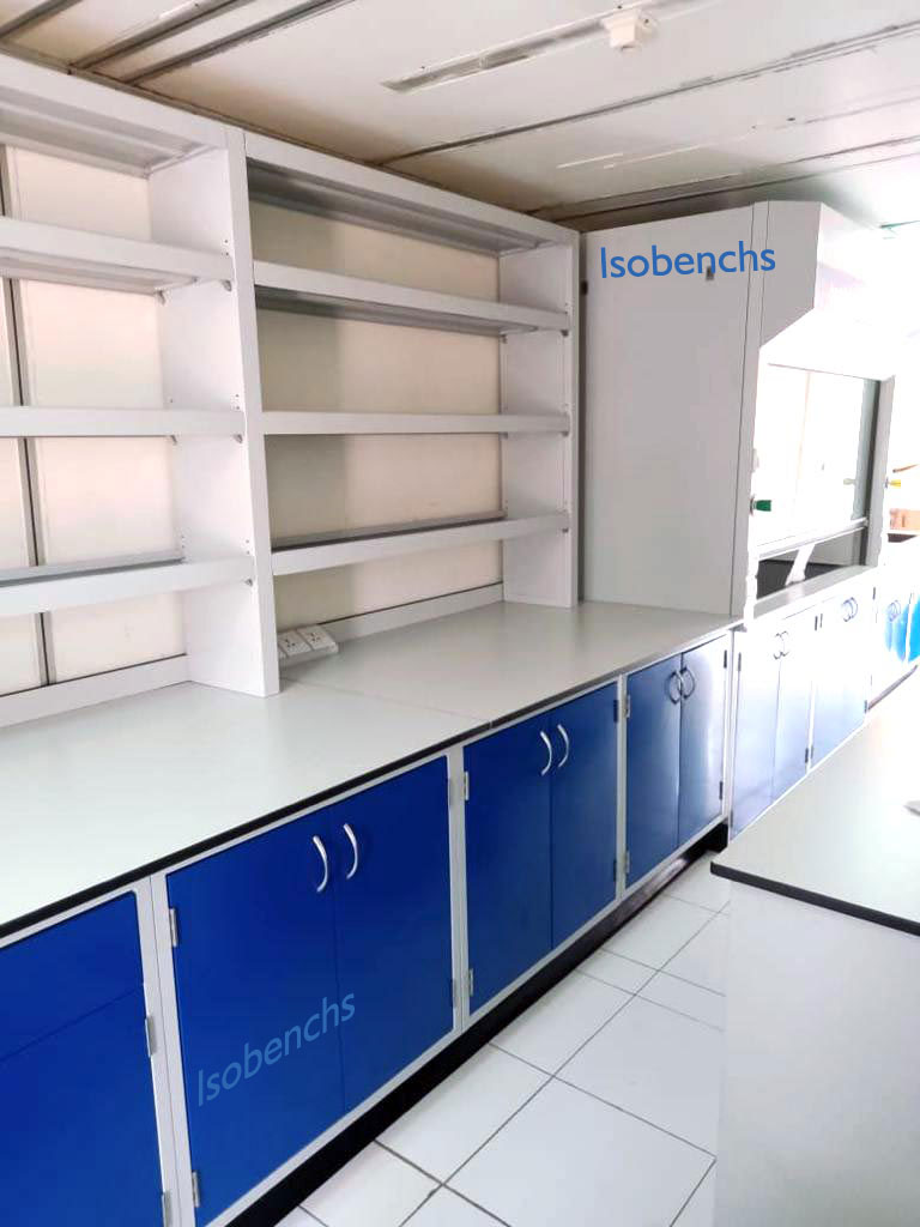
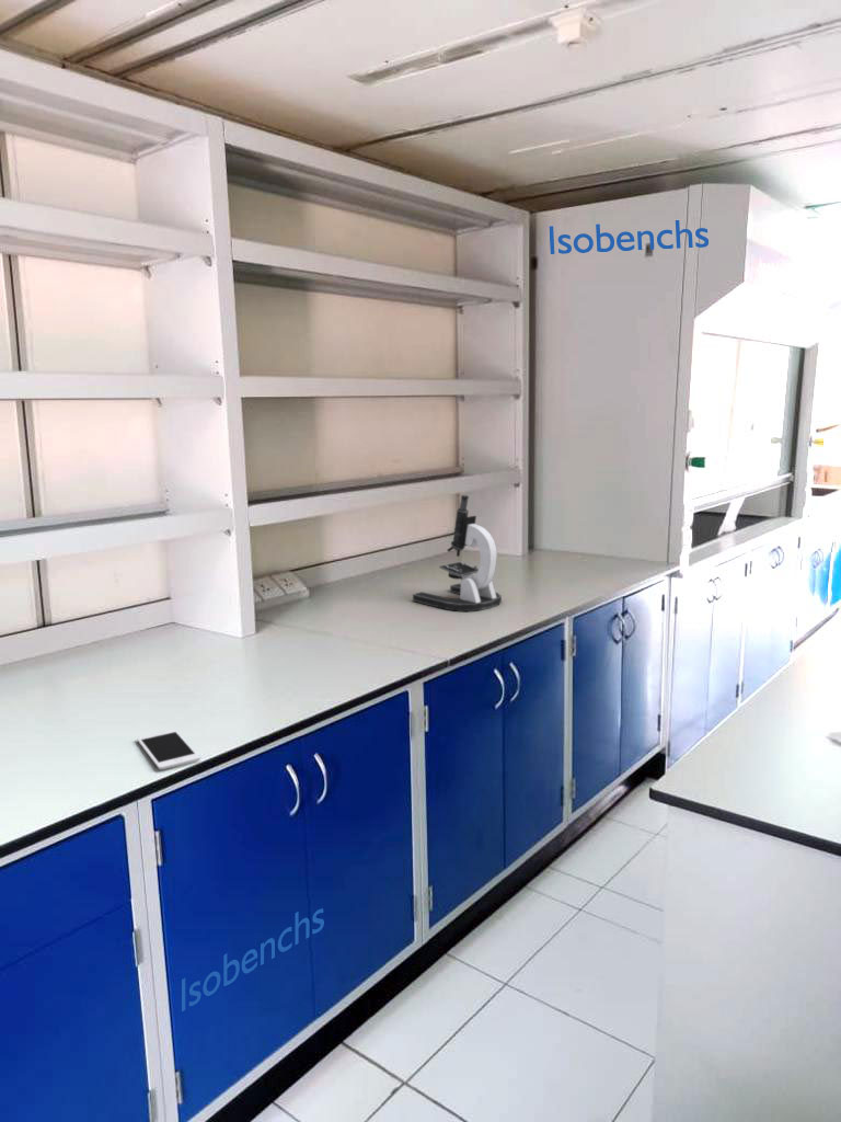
+ microscope [412,494,503,612]
+ cell phone [136,729,201,770]
